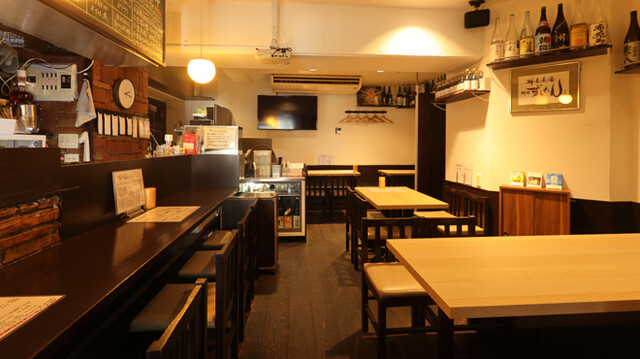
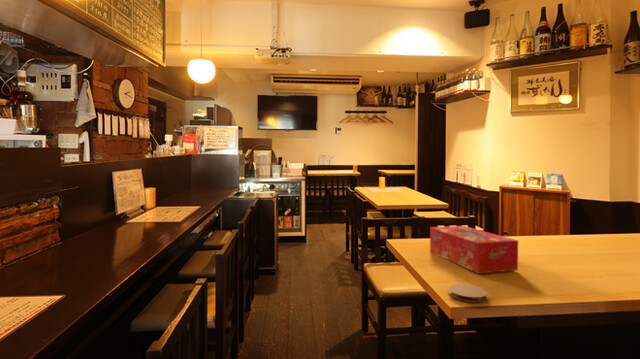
+ tissue box [429,225,519,274]
+ coaster [447,283,488,303]
